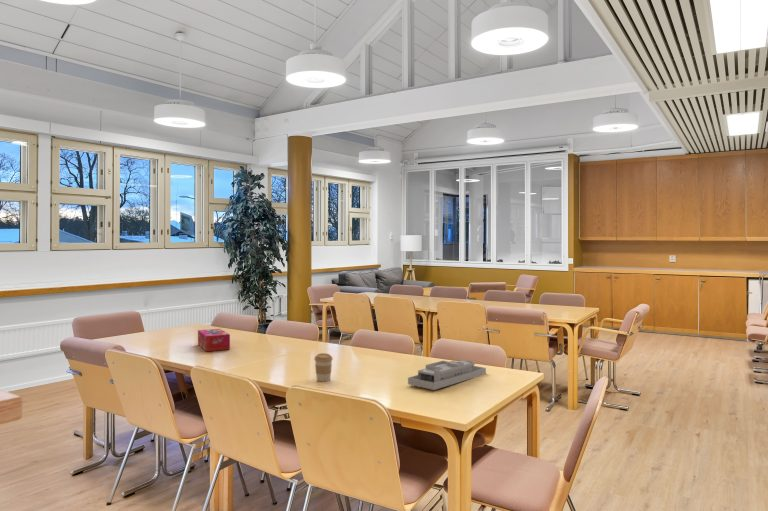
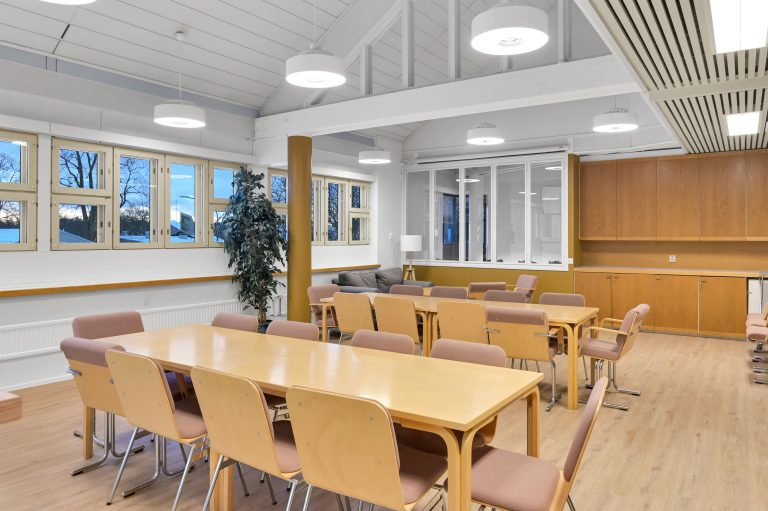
- tissue box [197,328,231,352]
- desk organizer [407,359,487,391]
- coffee cup [313,352,334,382]
